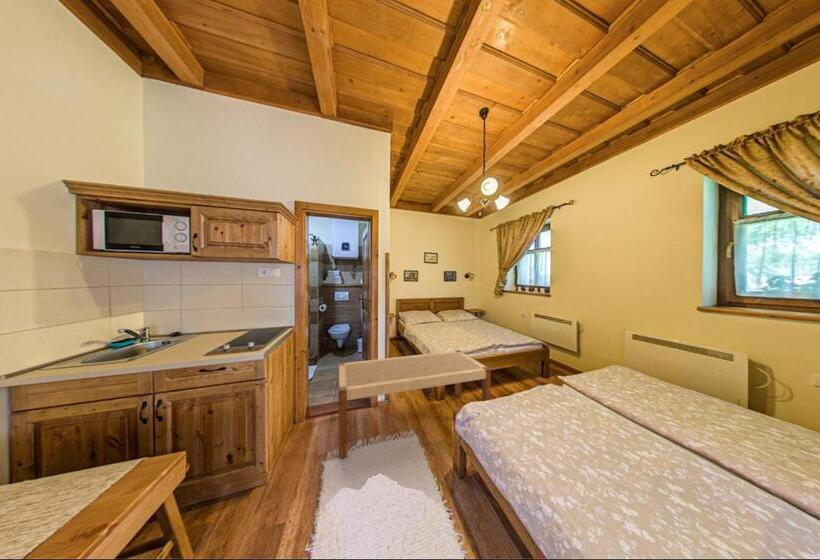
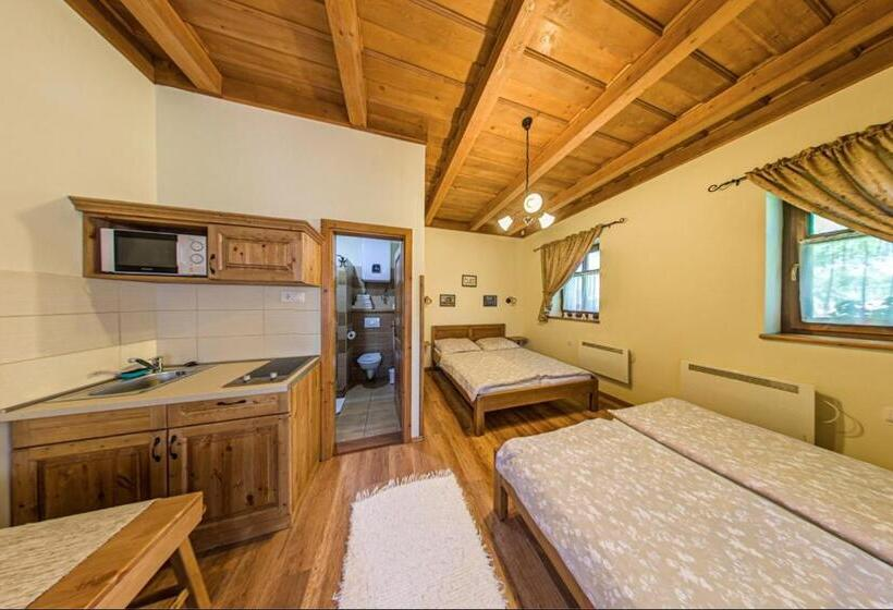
- bench [337,349,492,459]
